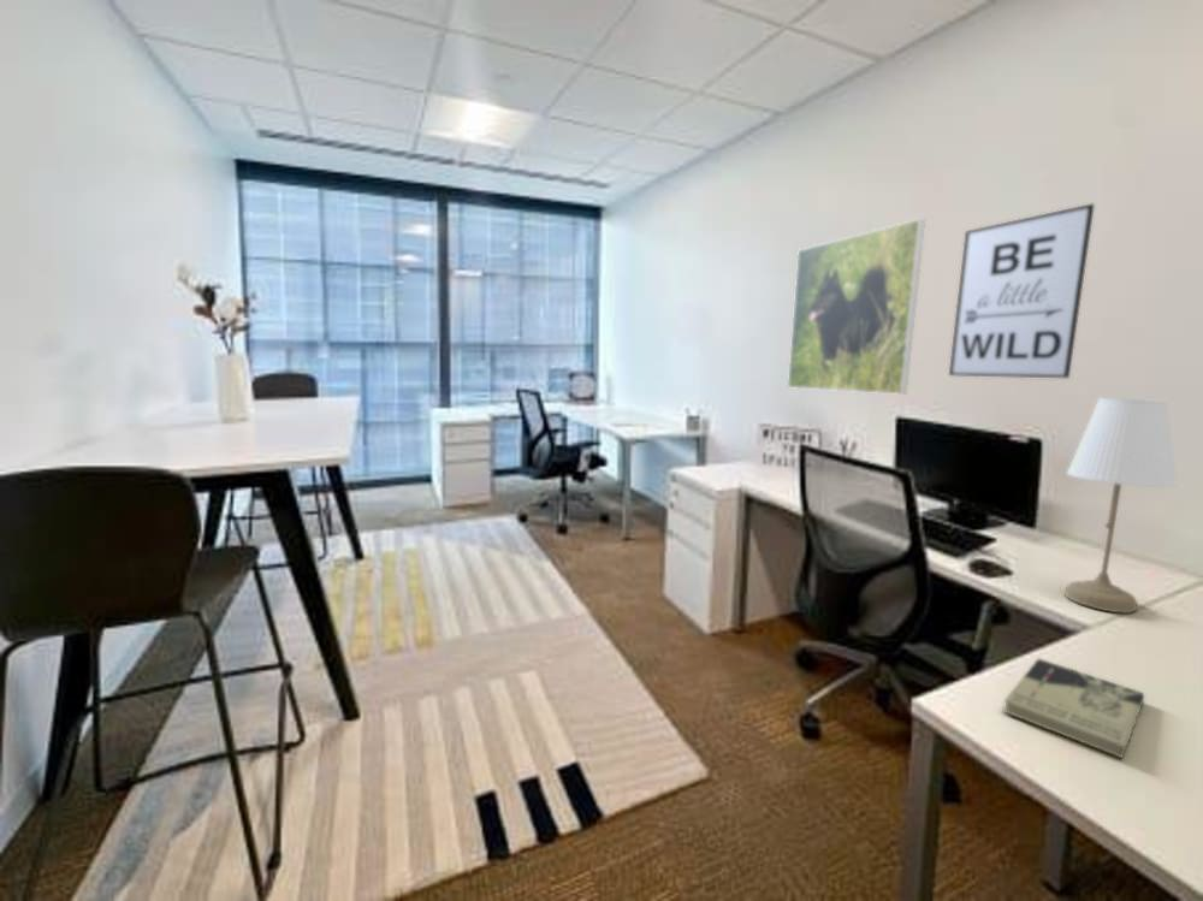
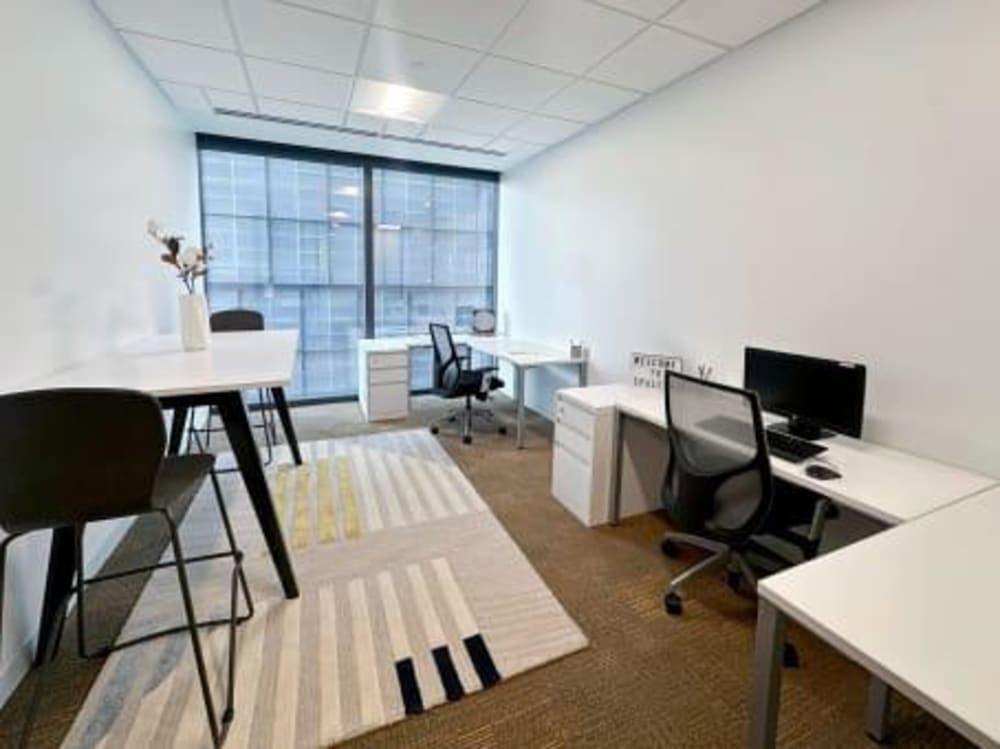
- book [1002,658,1145,759]
- wall art [948,202,1096,379]
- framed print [787,218,926,396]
- desk lamp [1063,397,1179,615]
